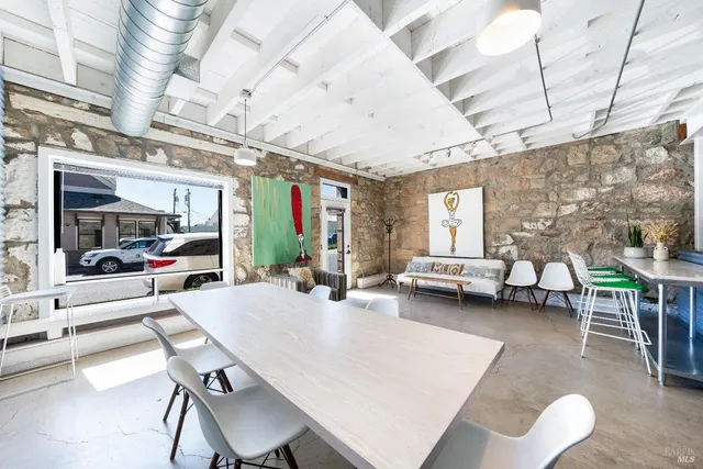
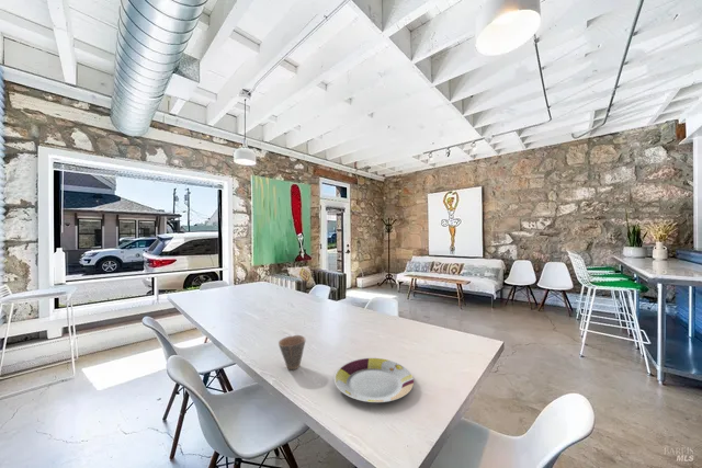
+ cup [278,334,307,370]
+ plate [333,357,415,403]
